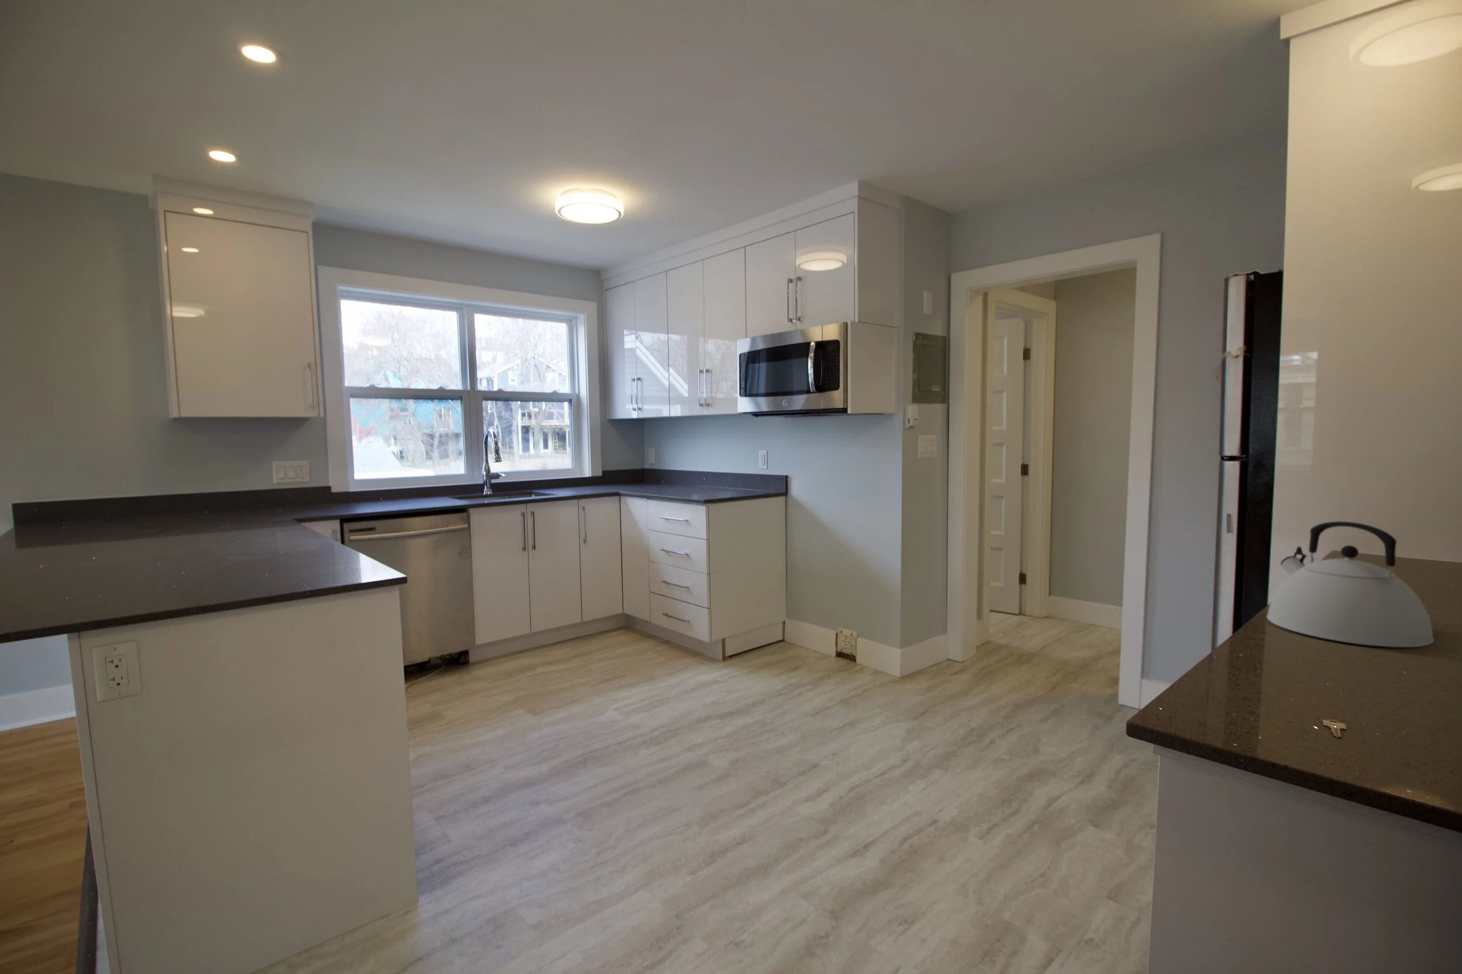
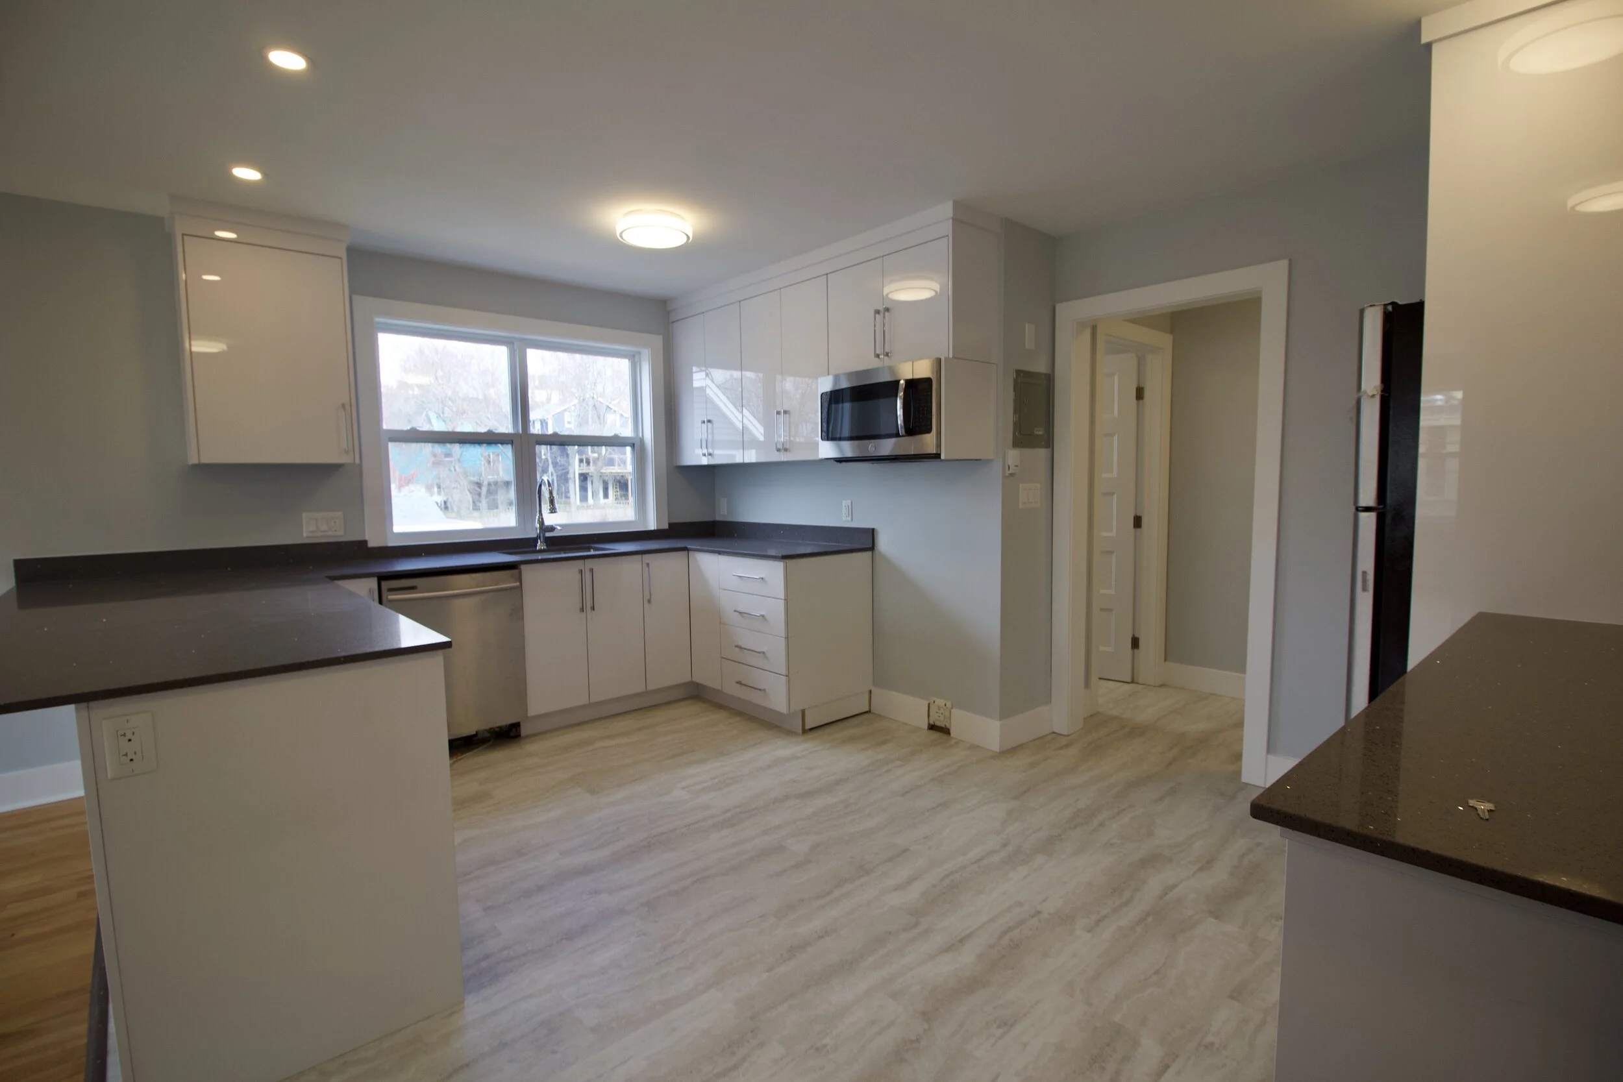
- kettle [1266,521,1435,648]
